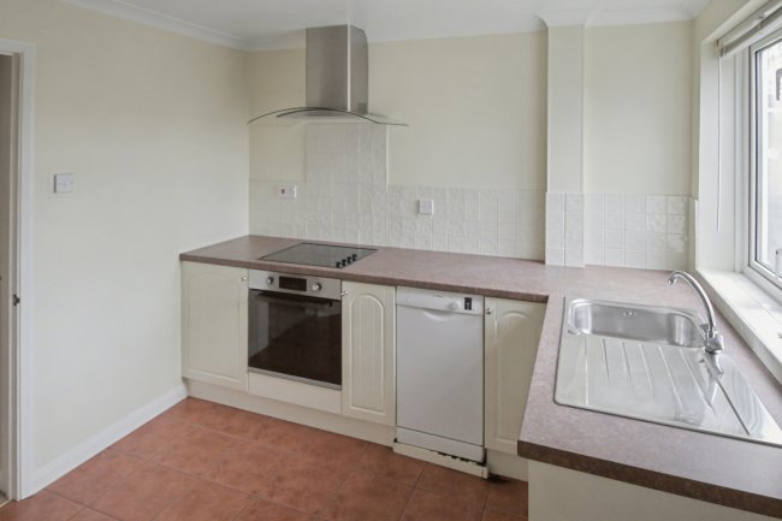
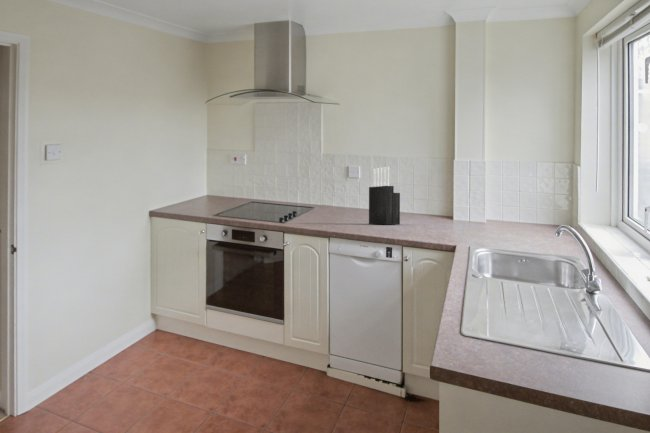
+ knife block [368,166,401,226]
